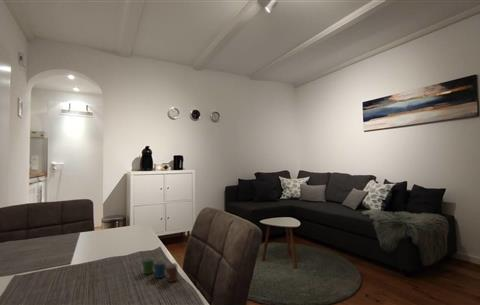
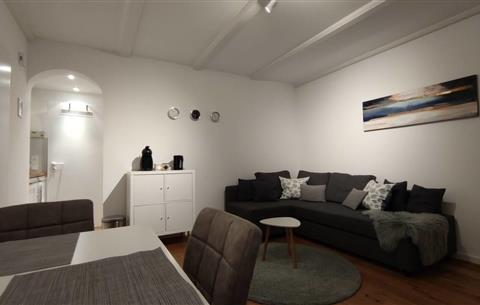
- cup [141,256,178,283]
